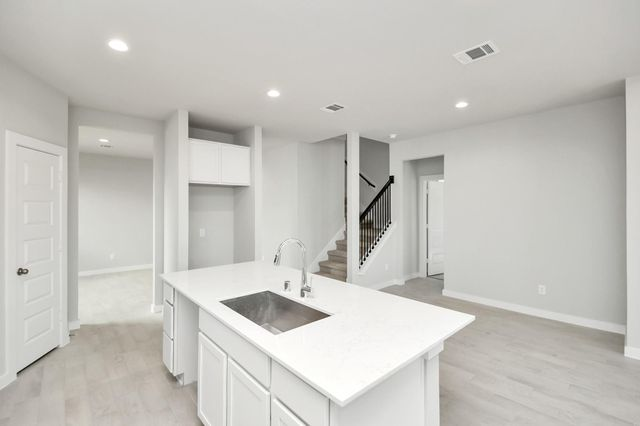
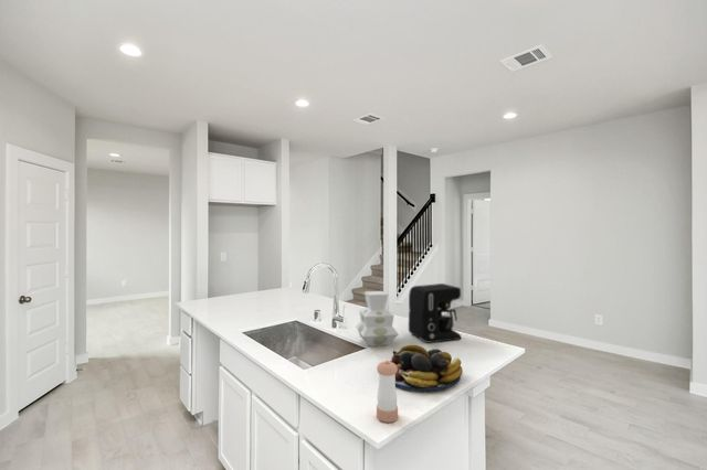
+ coffee maker [408,282,463,344]
+ fruit bowl [389,343,464,392]
+ vase [355,290,400,348]
+ pepper shaker [376,360,399,424]
